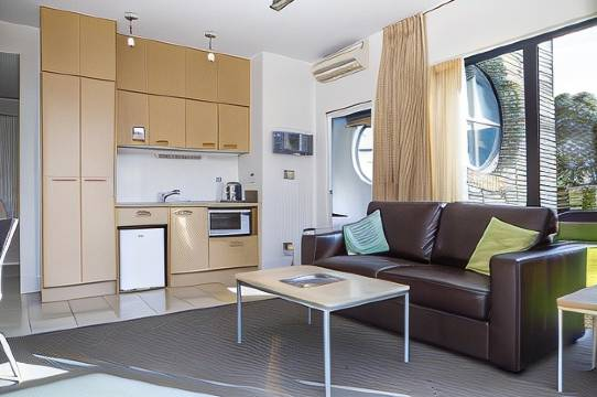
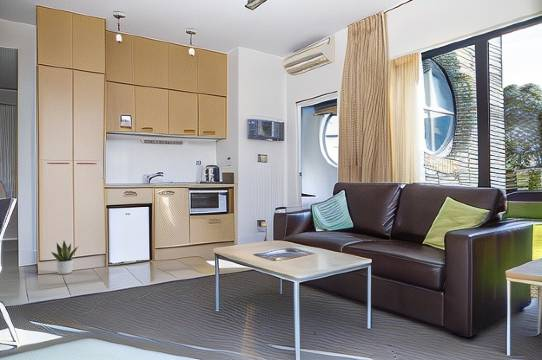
+ potted plant [51,240,79,275]
